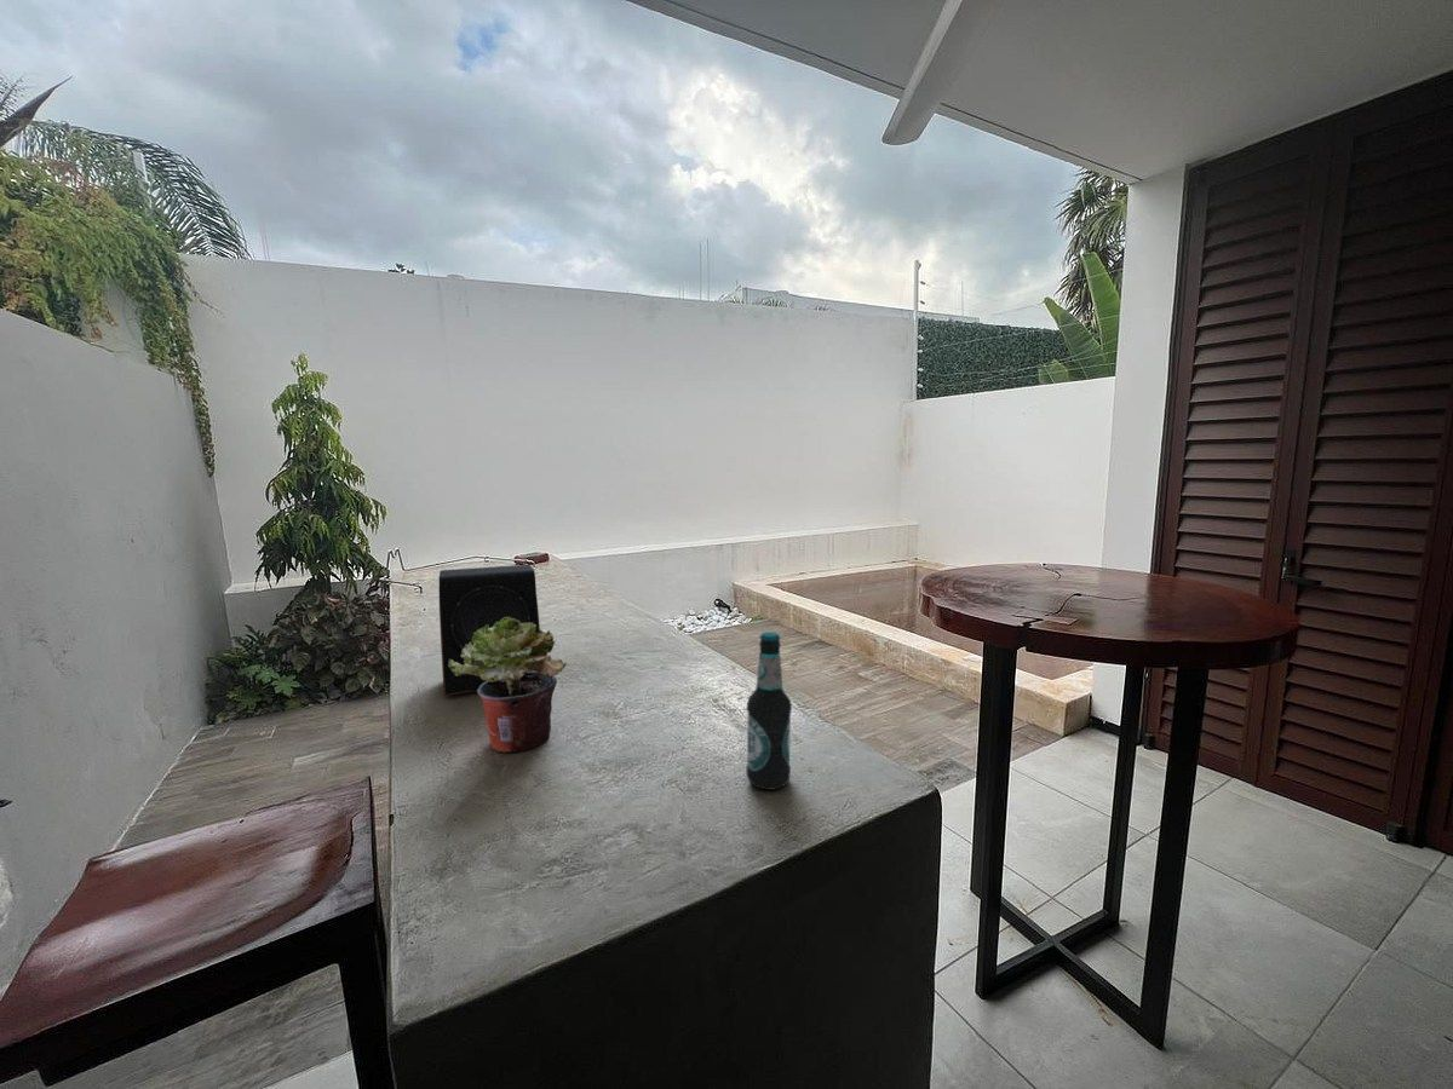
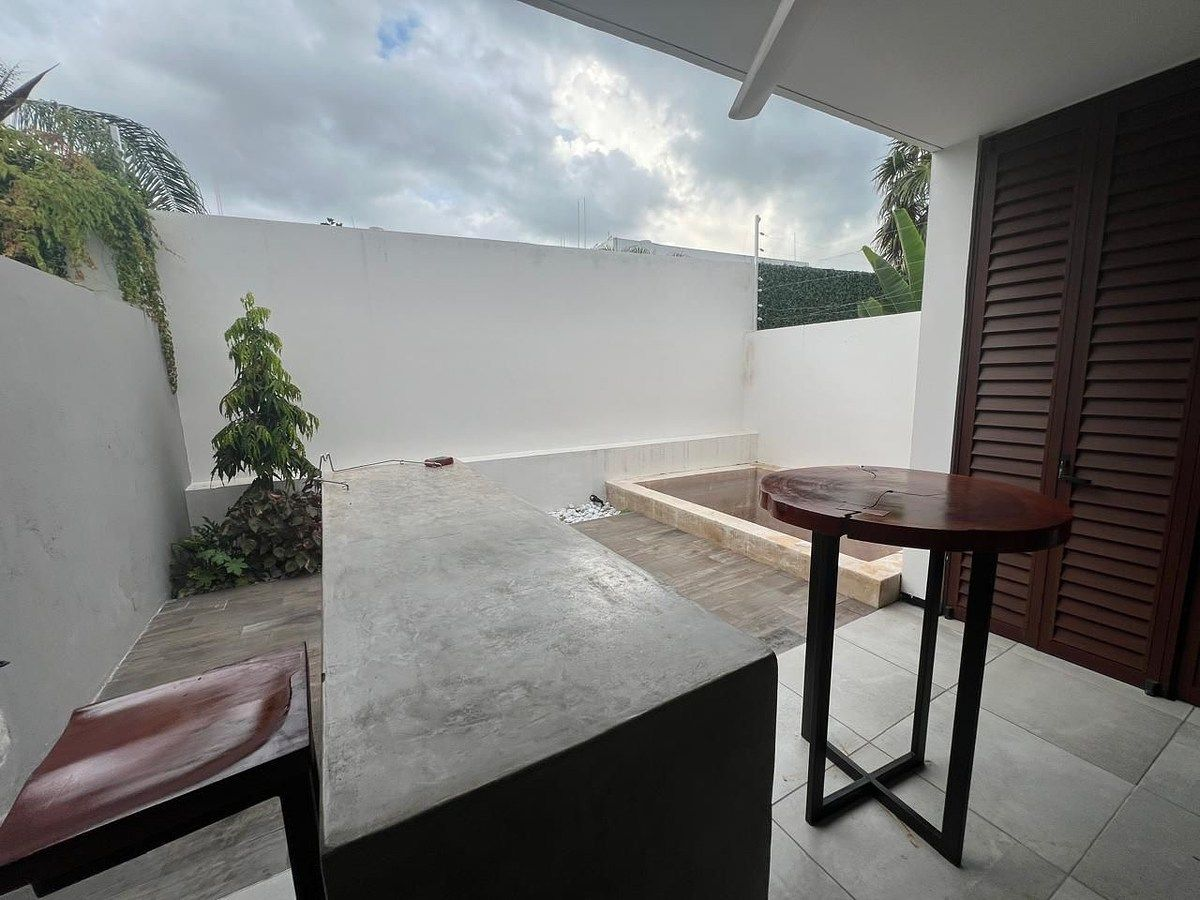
- speaker [438,564,541,697]
- potted plant [448,617,568,754]
- bottle [745,630,793,791]
